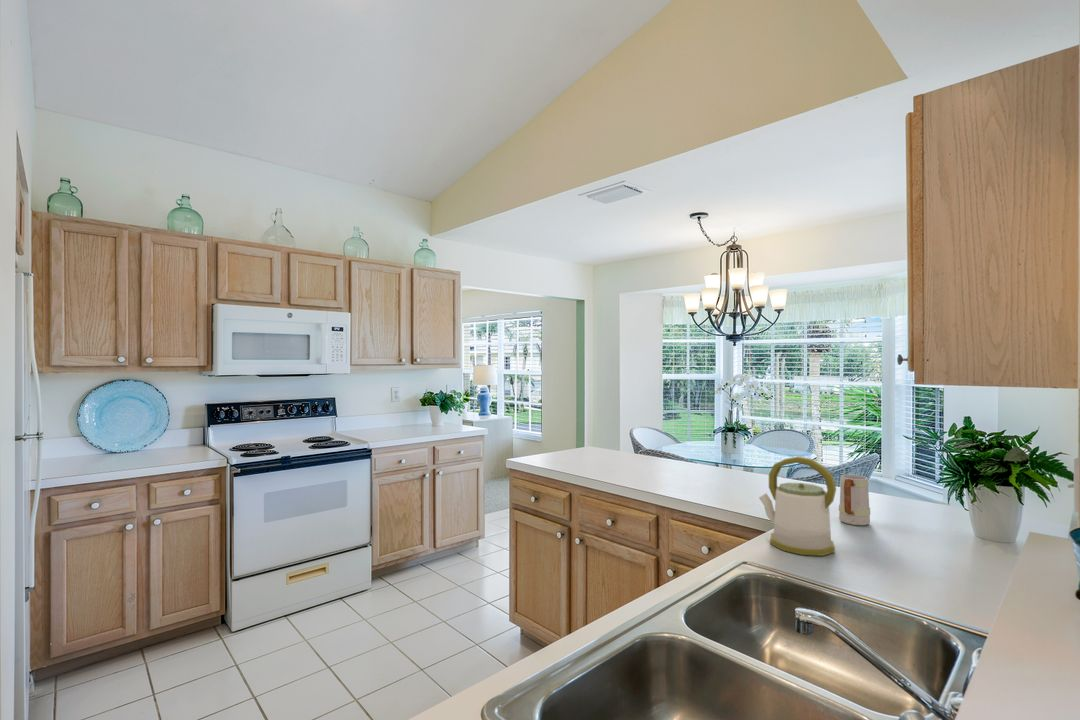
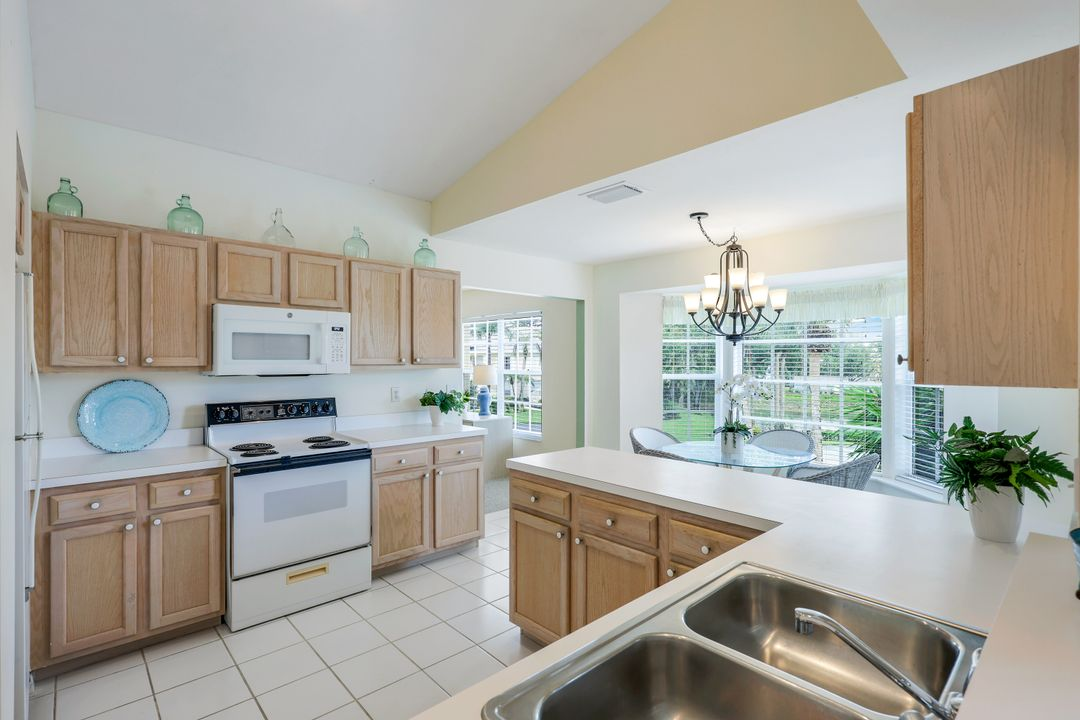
- mug [838,474,871,526]
- kettle [758,455,837,557]
